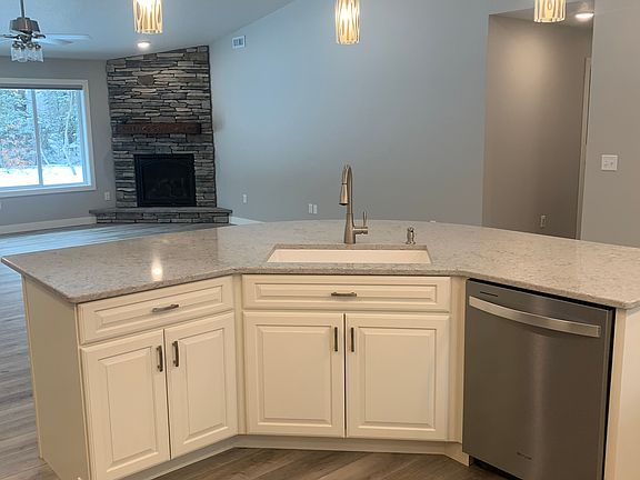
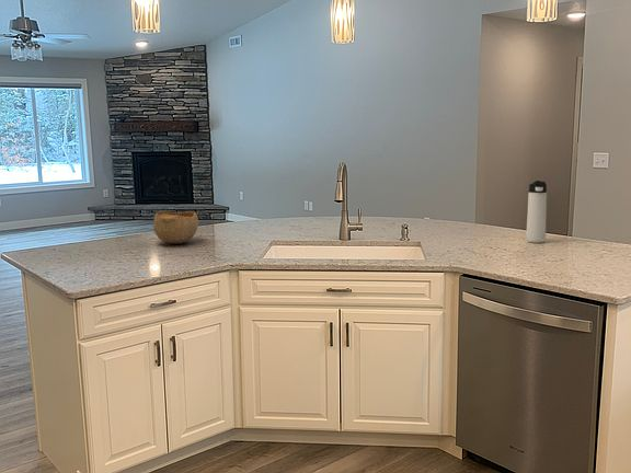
+ thermos bottle [525,180,548,244]
+ bowl [152,210,199,245]
